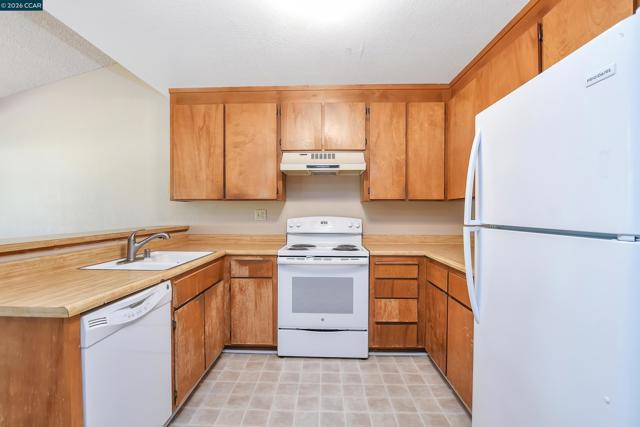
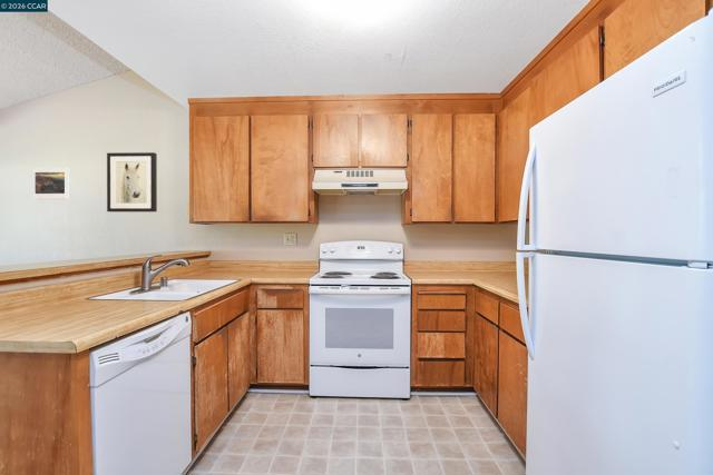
+ wall art [106,151,158,212]
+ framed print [33,166,69,200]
